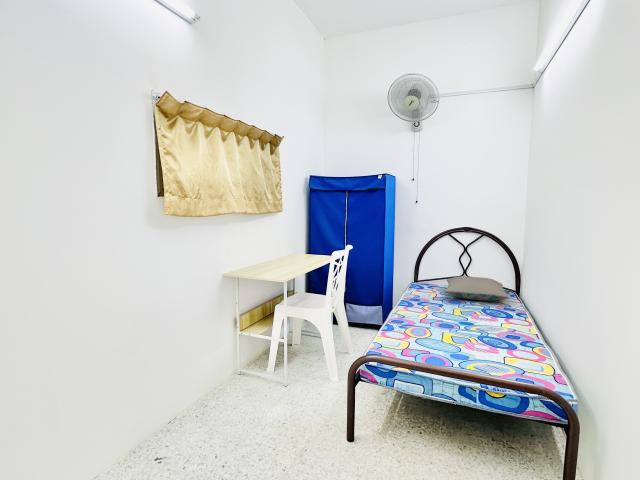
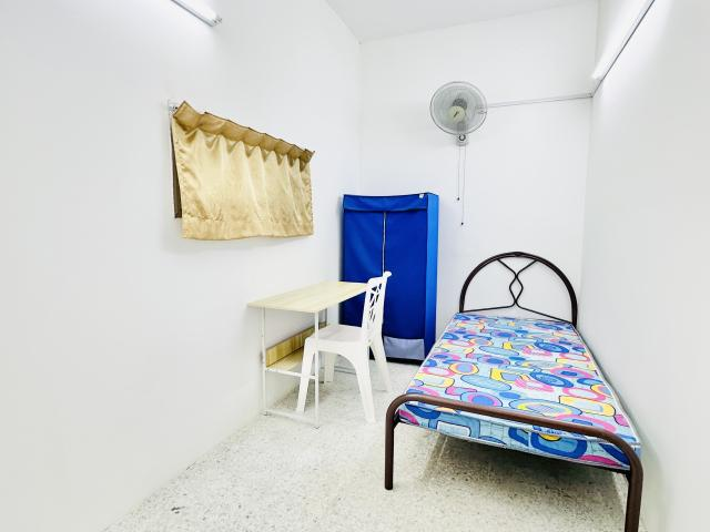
- pillow [444,275,510,302]
